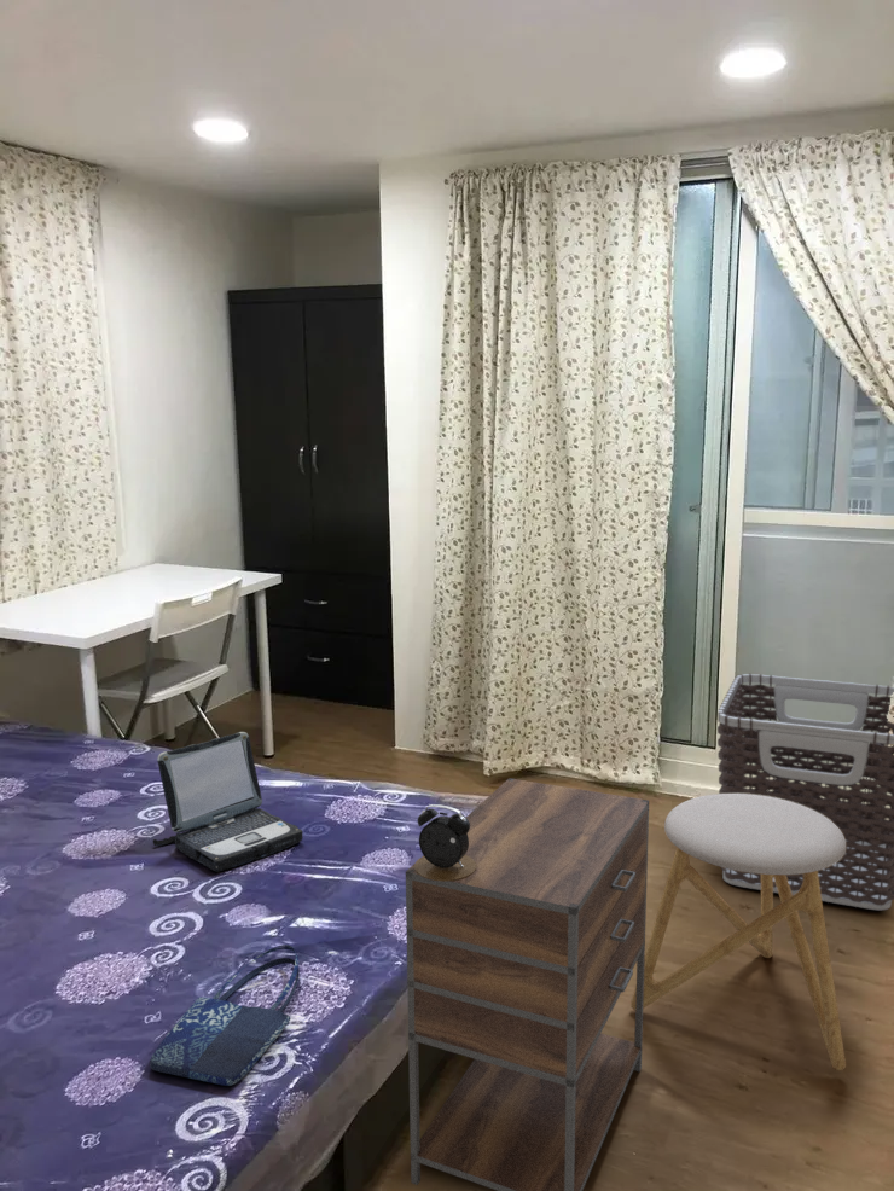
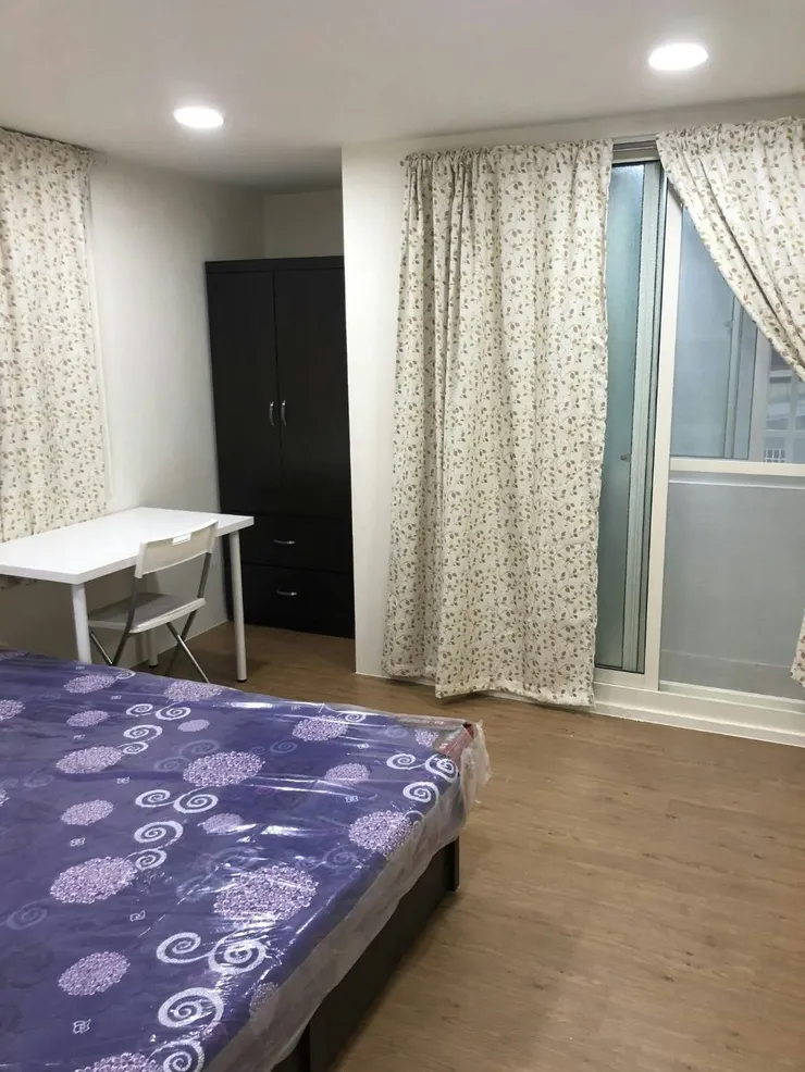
- stool [629,792,847,1071]
- shopping bag [149,943,301,1087]
- clothes hamper [716,673,894,911]
- laptop [152,731,303,873]
- alarm clock [414,803,476,881]
- nightstand [405,777,650,1191]
